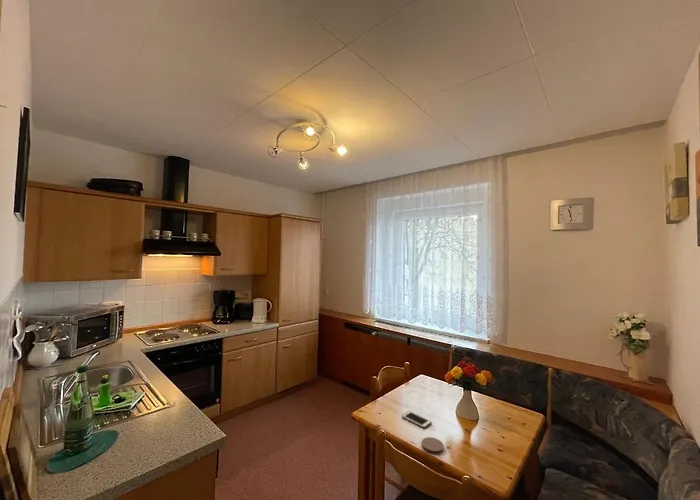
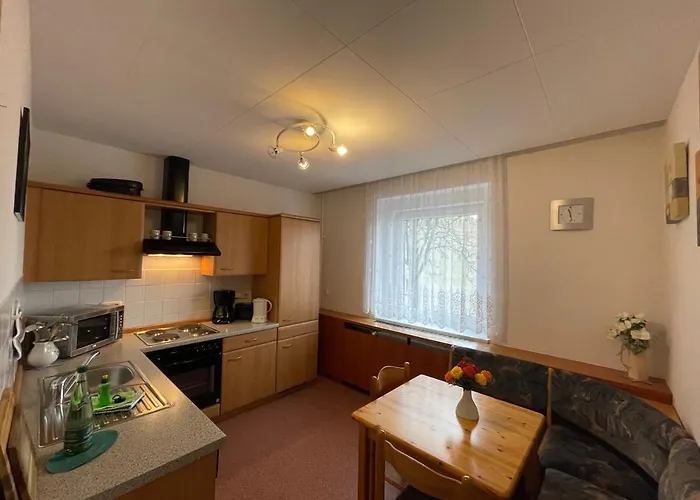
- cell phone [401,410,433,429]
- coaster [421,436,445,455]
